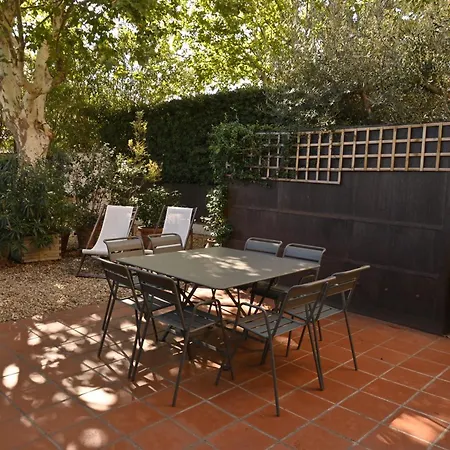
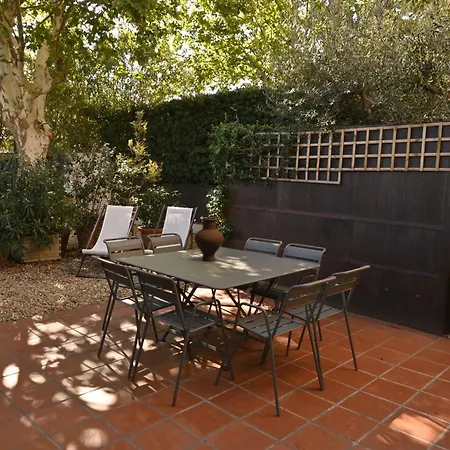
+ vase [193,216,225,262]
